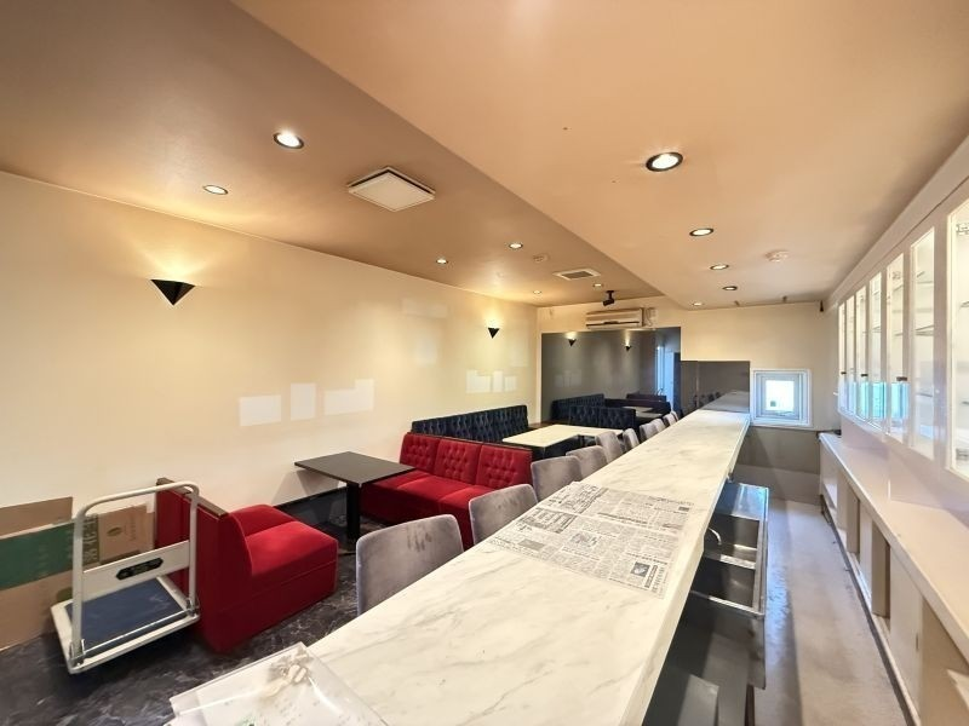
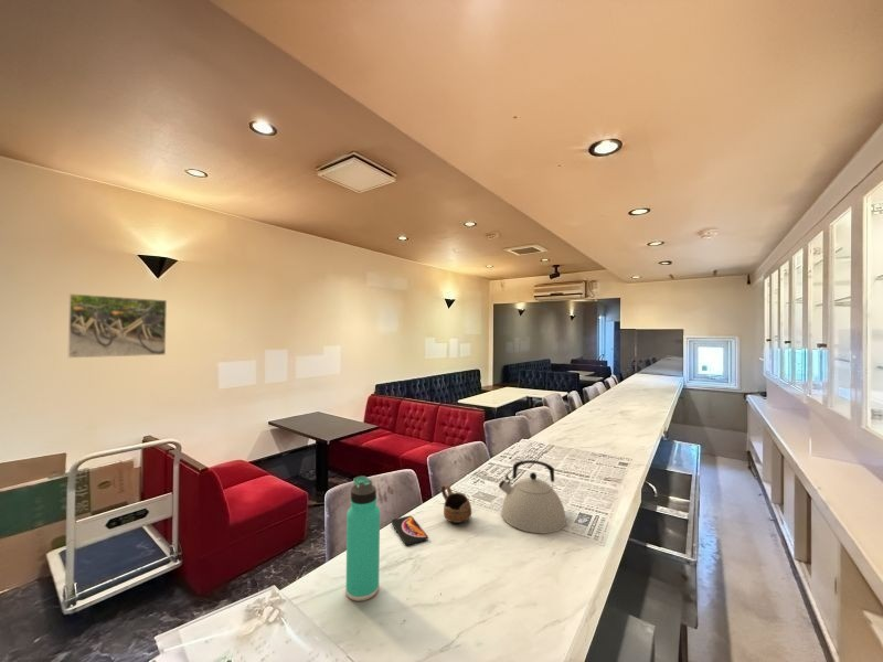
+ thermos bottle [344,474,381,602]
+ kettle [498,459,567,534]
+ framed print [67,292,168,359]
+ cup [440,483,472,524]
+ smartphone [391,514,429,546]
